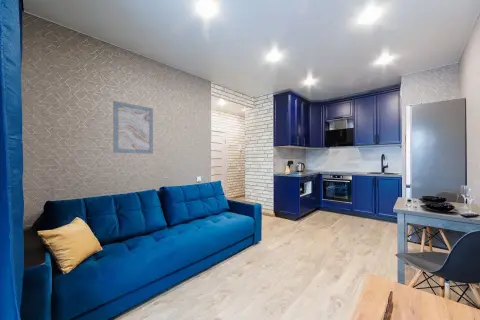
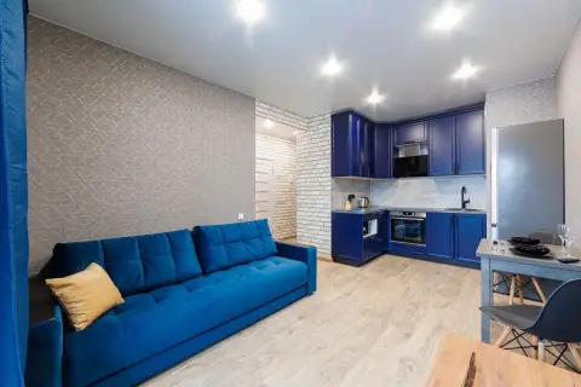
- wall art [112,100,154,155]
